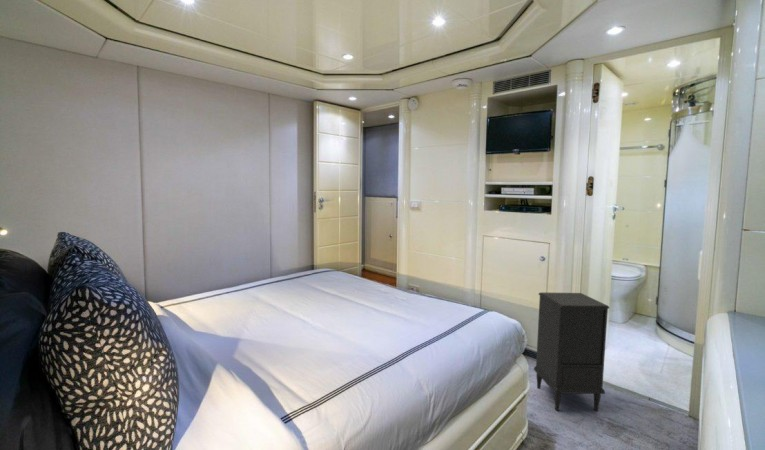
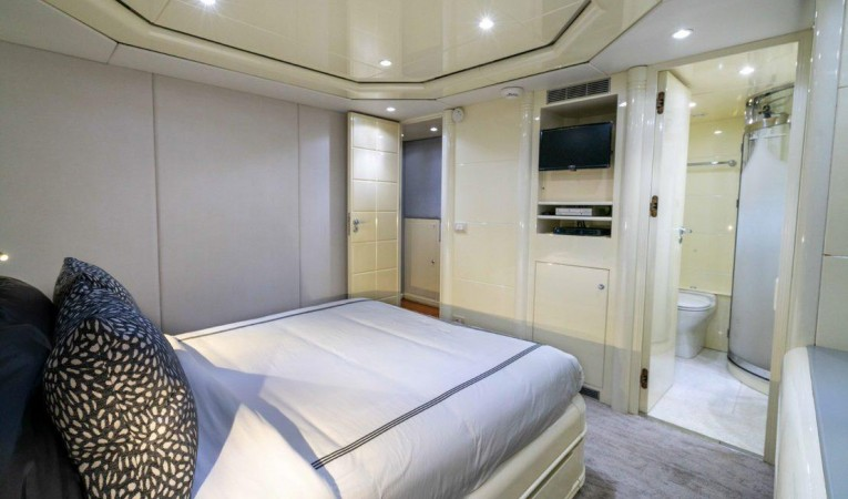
- nightstand [533,291,610,412]
